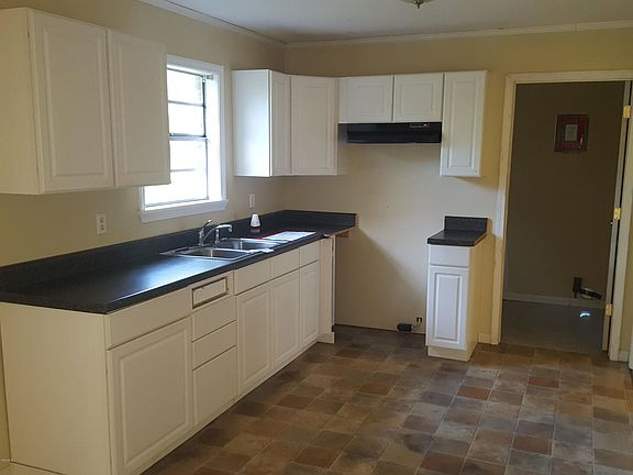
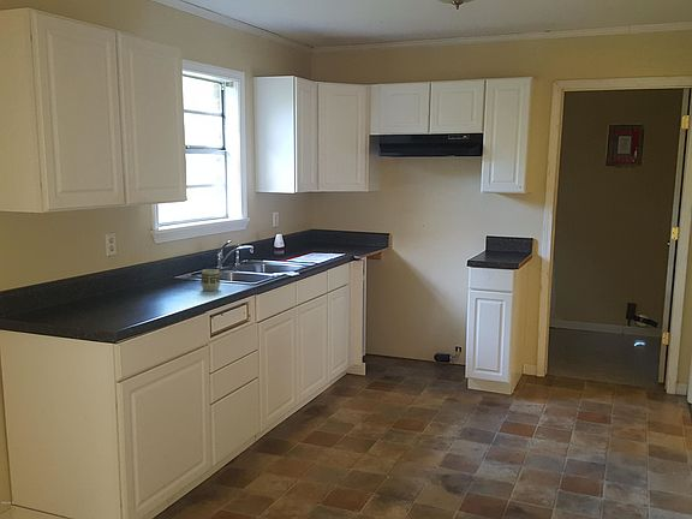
+ cup [199,268,221,292]
